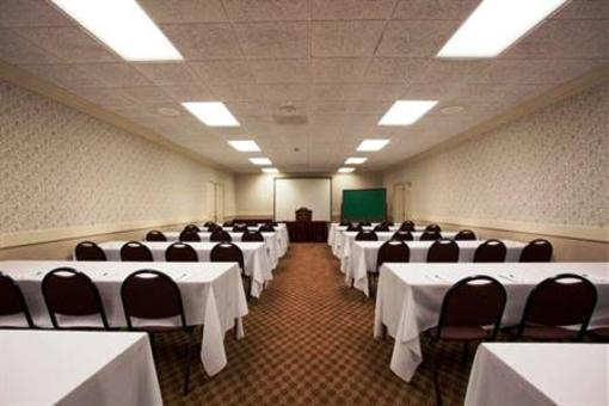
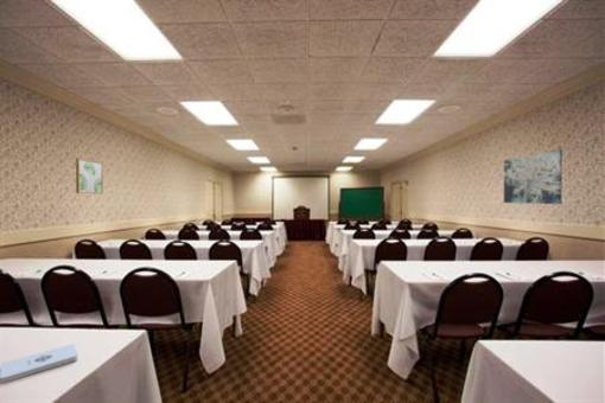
+ wall art [75,158,104,194]
+ notepad [0,343,79,384]
+ wall art [503,148,563,205]
